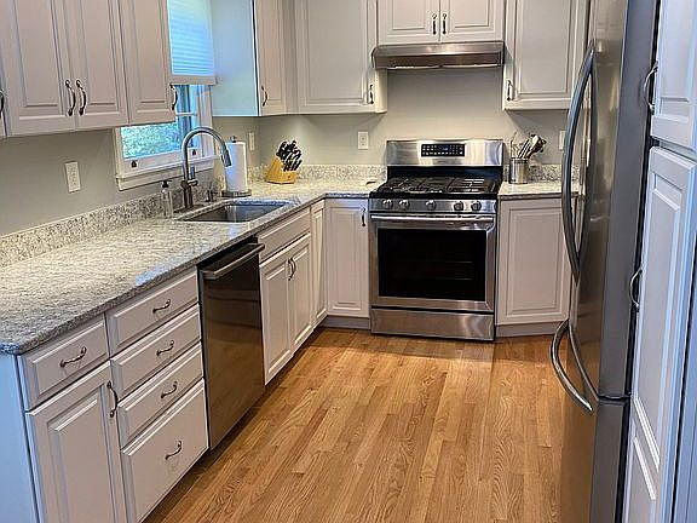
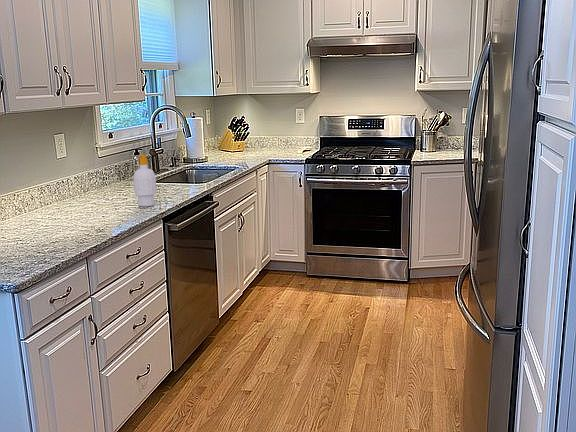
+ soap bottle [133,154,158,208]
